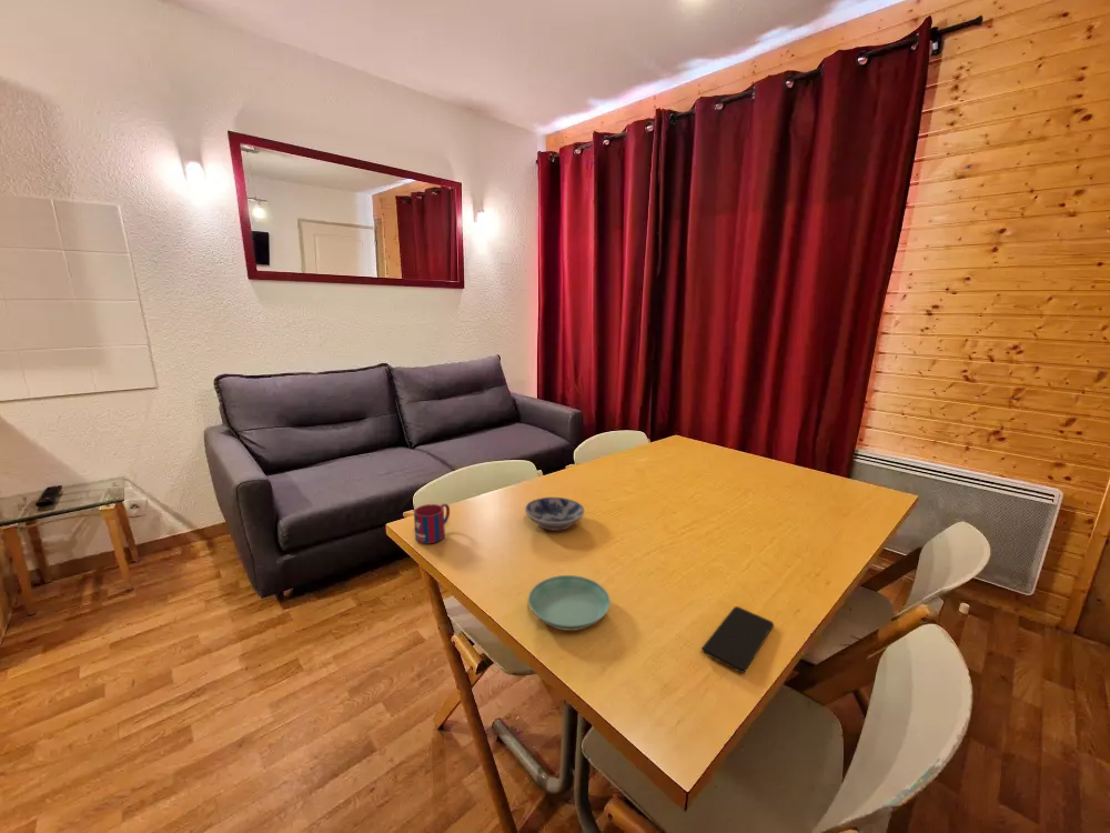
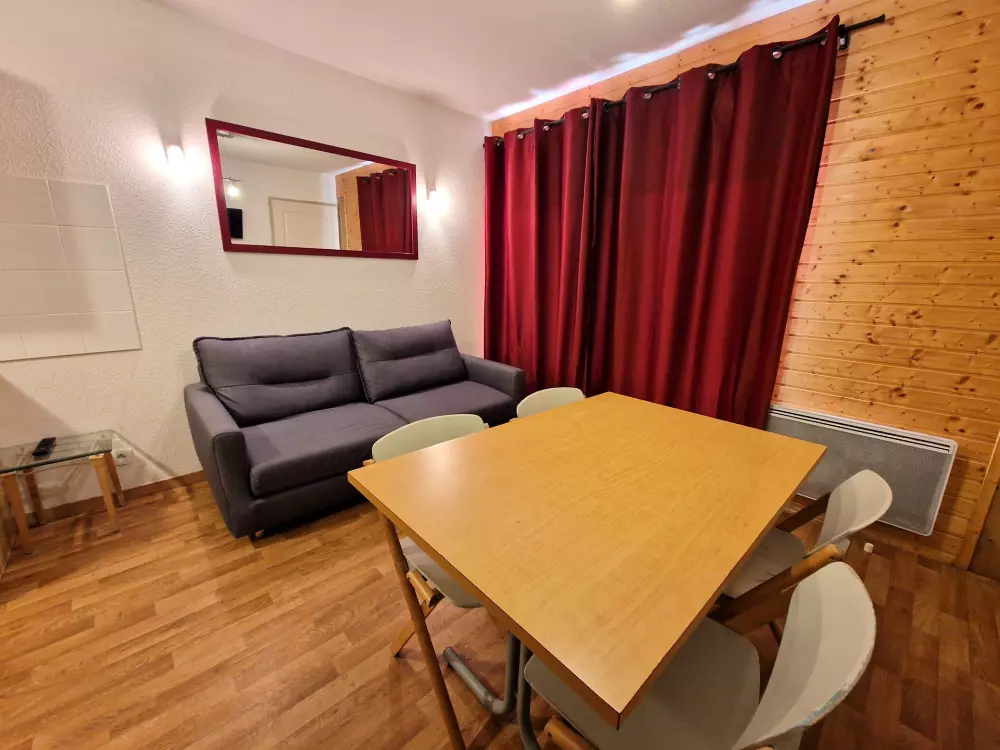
- bowl [524,496,585,532]
- mug [413,503,451,545]
- saucer [527,574,612,632]
- smartphone [700,605,775,674]
